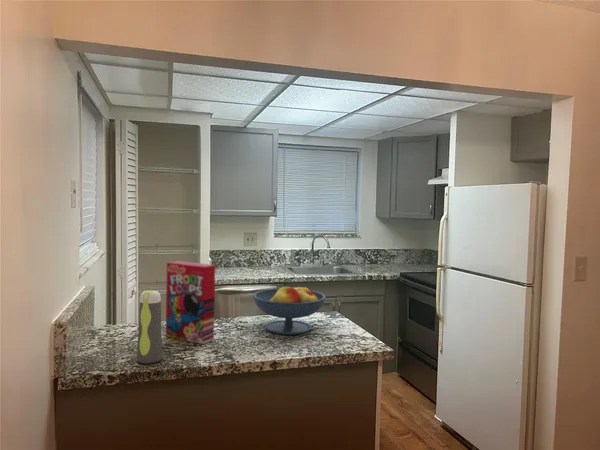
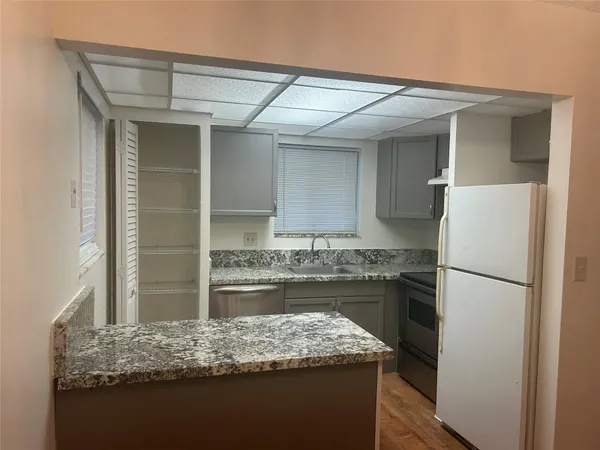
- water bottle [136,289,163,365]
- fruit bowl [252,283,327,336]
- cereal box [165,260,216,345]
